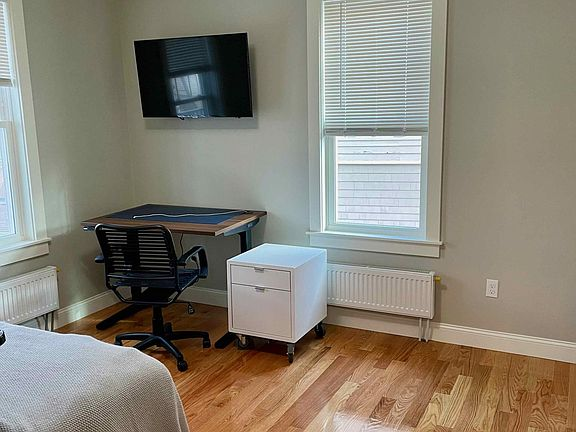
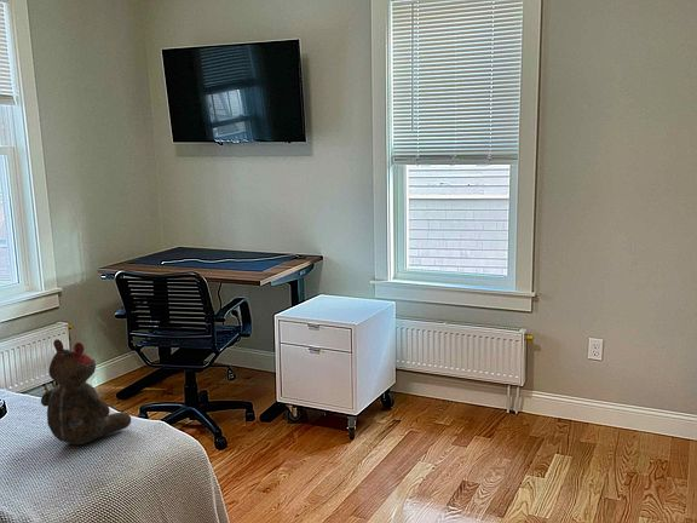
+ teddy bear [40,338,132,446]
